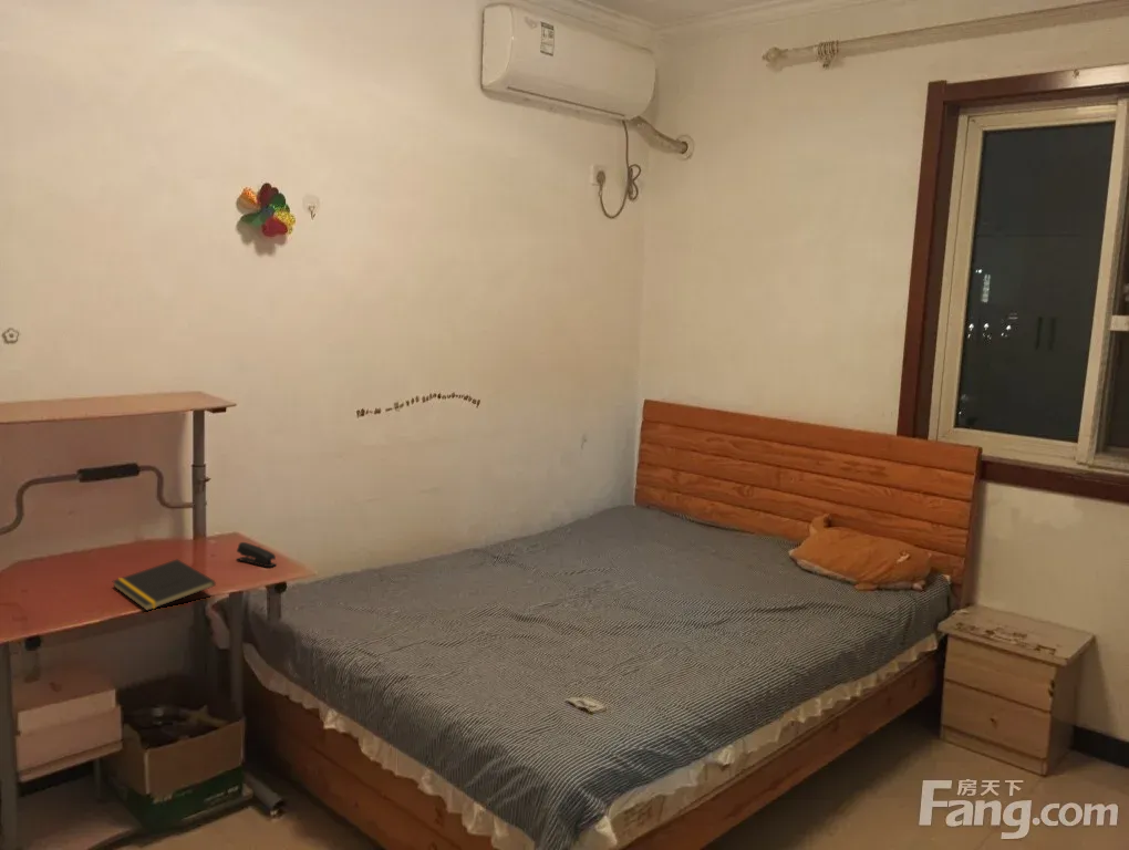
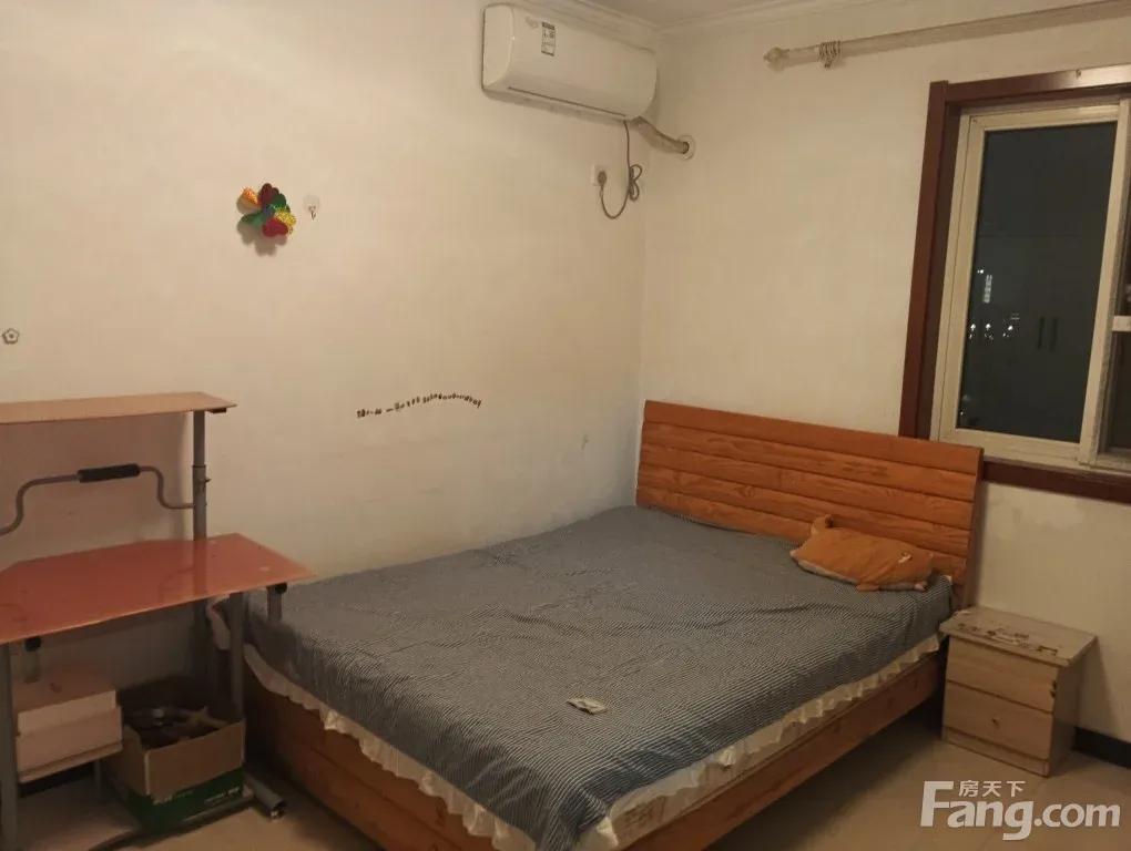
- notepad [112,558,217,612]
- stapler [236,541,278,568]
